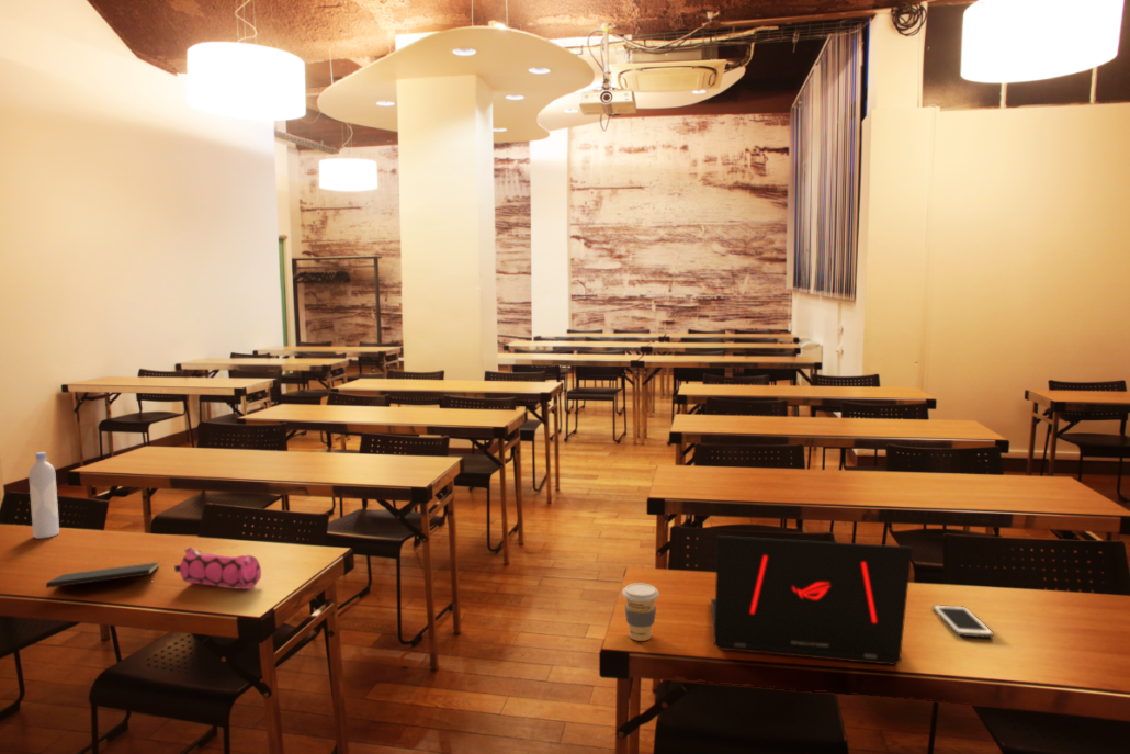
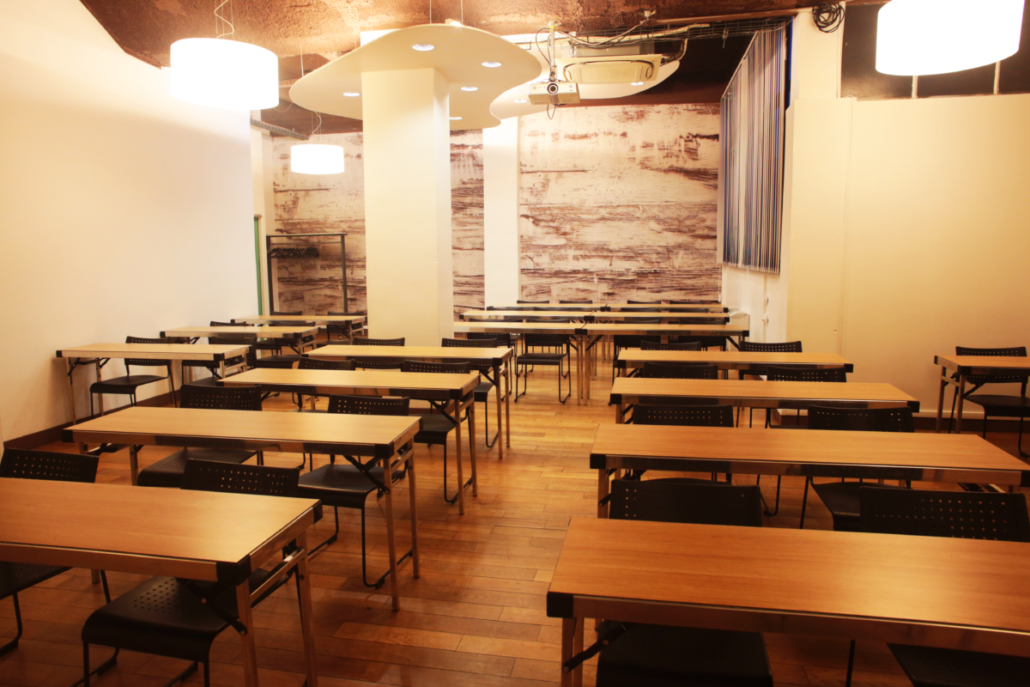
- laptop [710,534,913,666]
- coffee cup [621,582,659,642]
- bottle [27,451,60,540]
- notepad [45,561,160,589]
- cell phone [931,604,994,639]
- pencil case [173,545,262,590]
